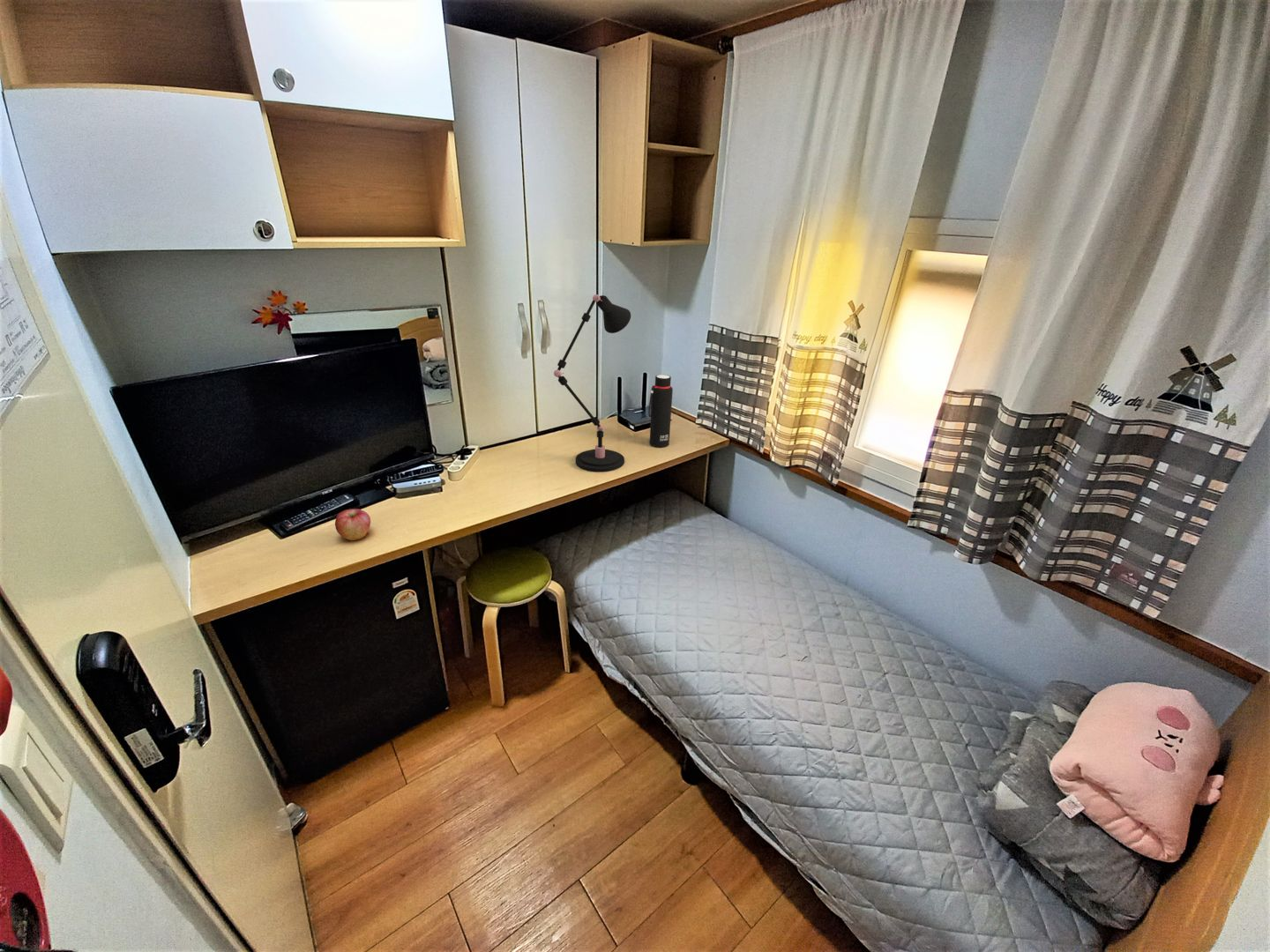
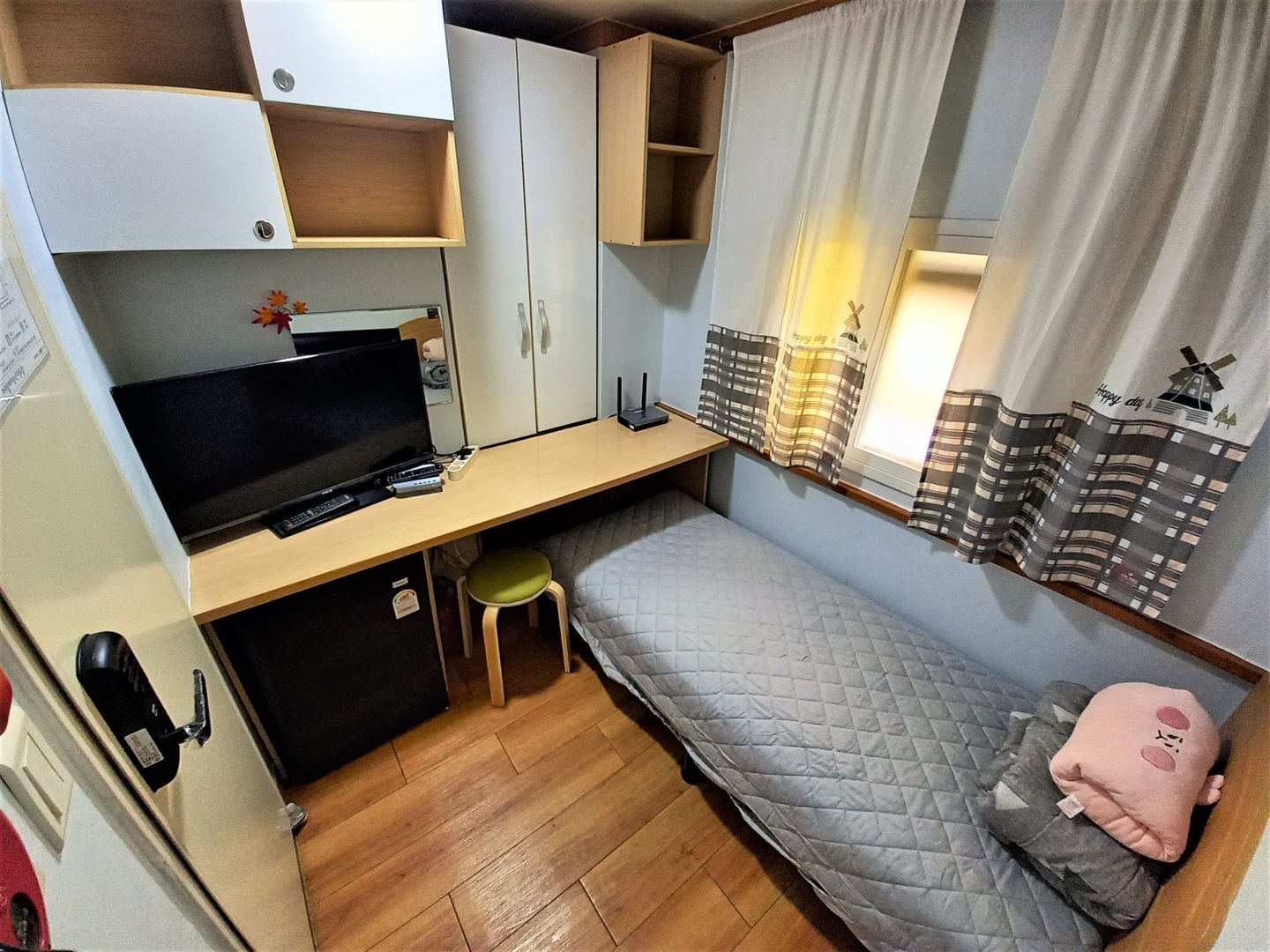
- desk lamp [553,294,631,472]
- water bottle [647,374,674,448]
- apple [334,508,371,541]
